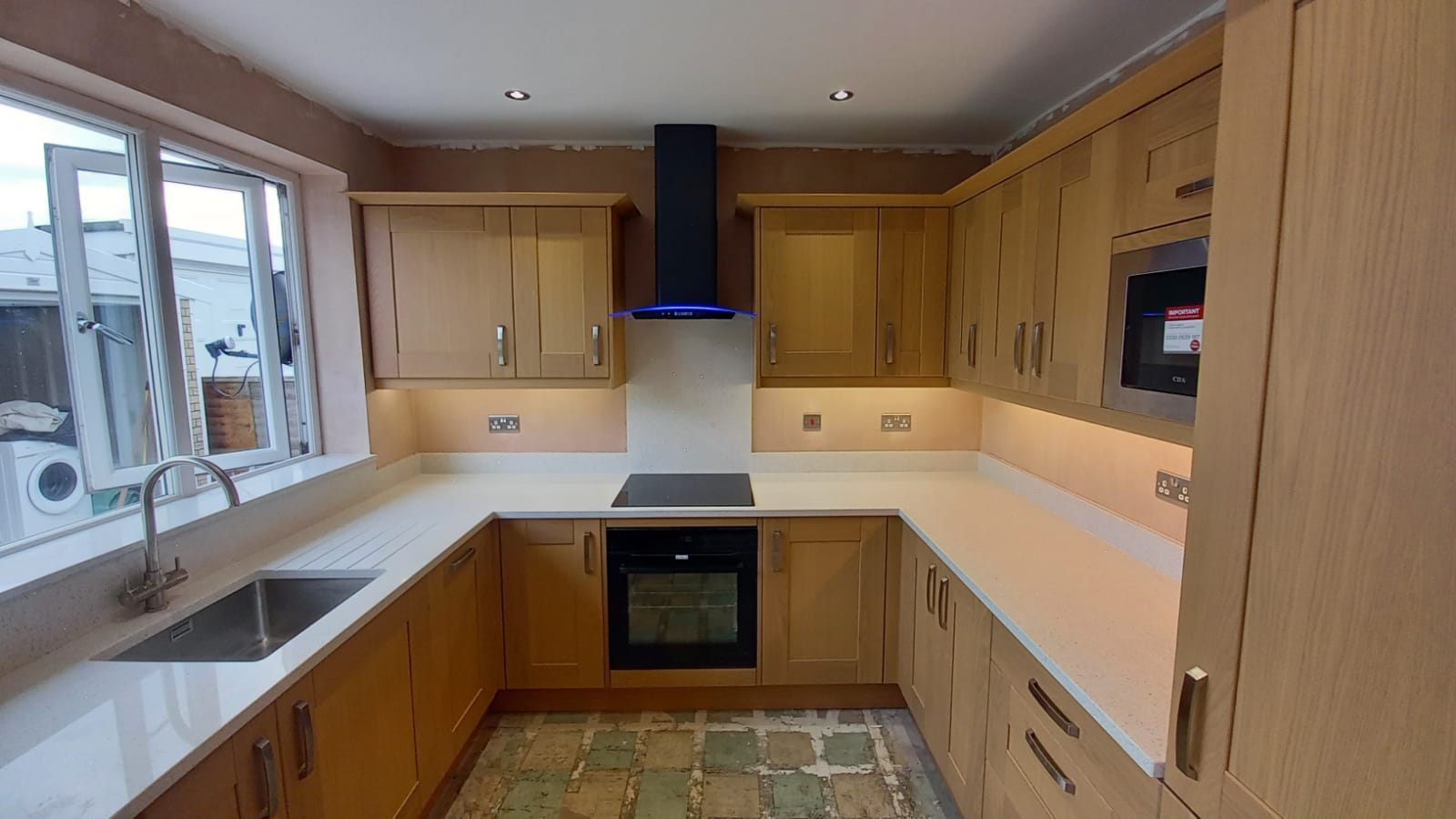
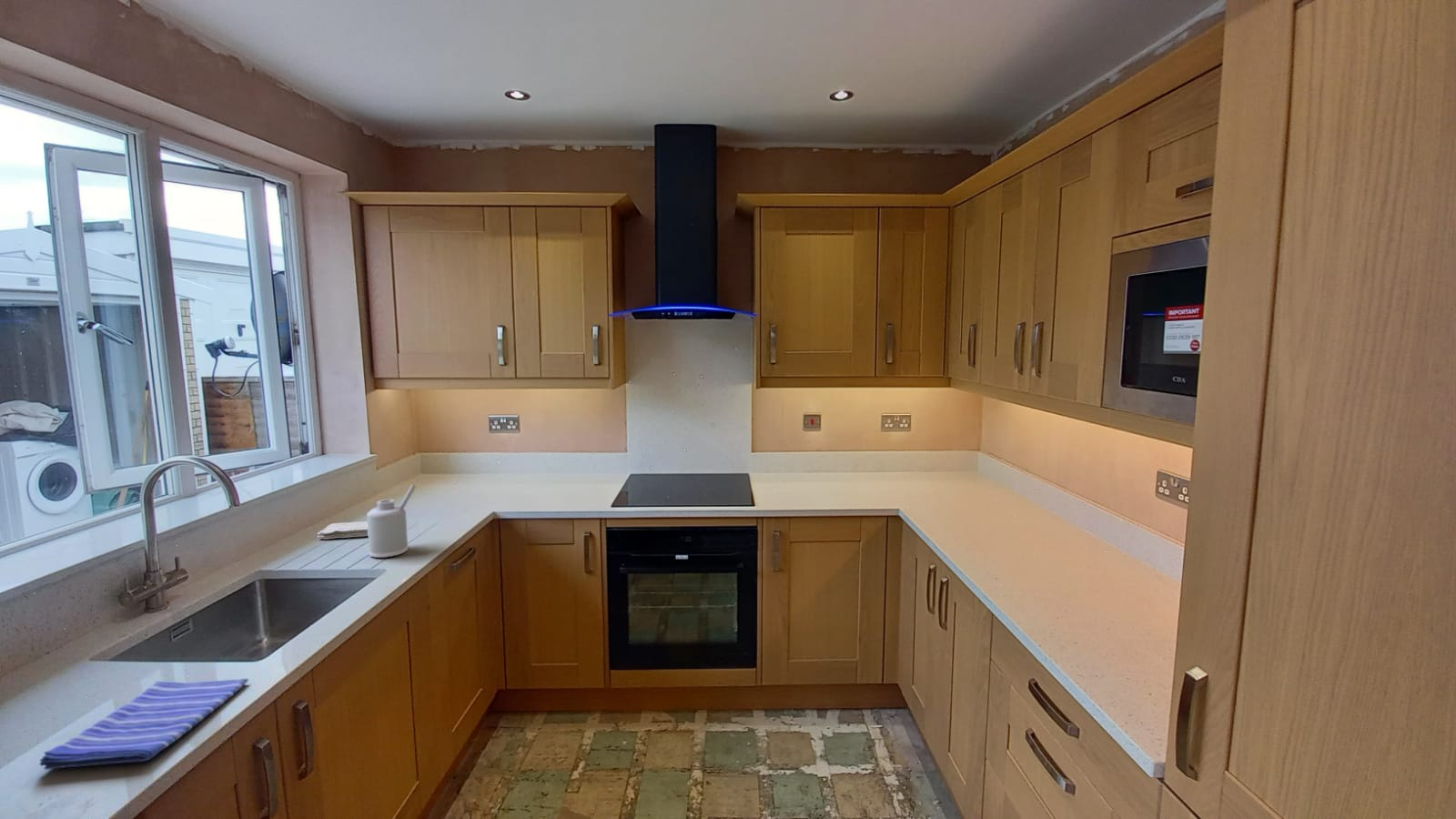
+ soap dispenser [366,483,417,559]
+ dish towel [38,678,249,771]
+ washcloth [317,521,369,540]
